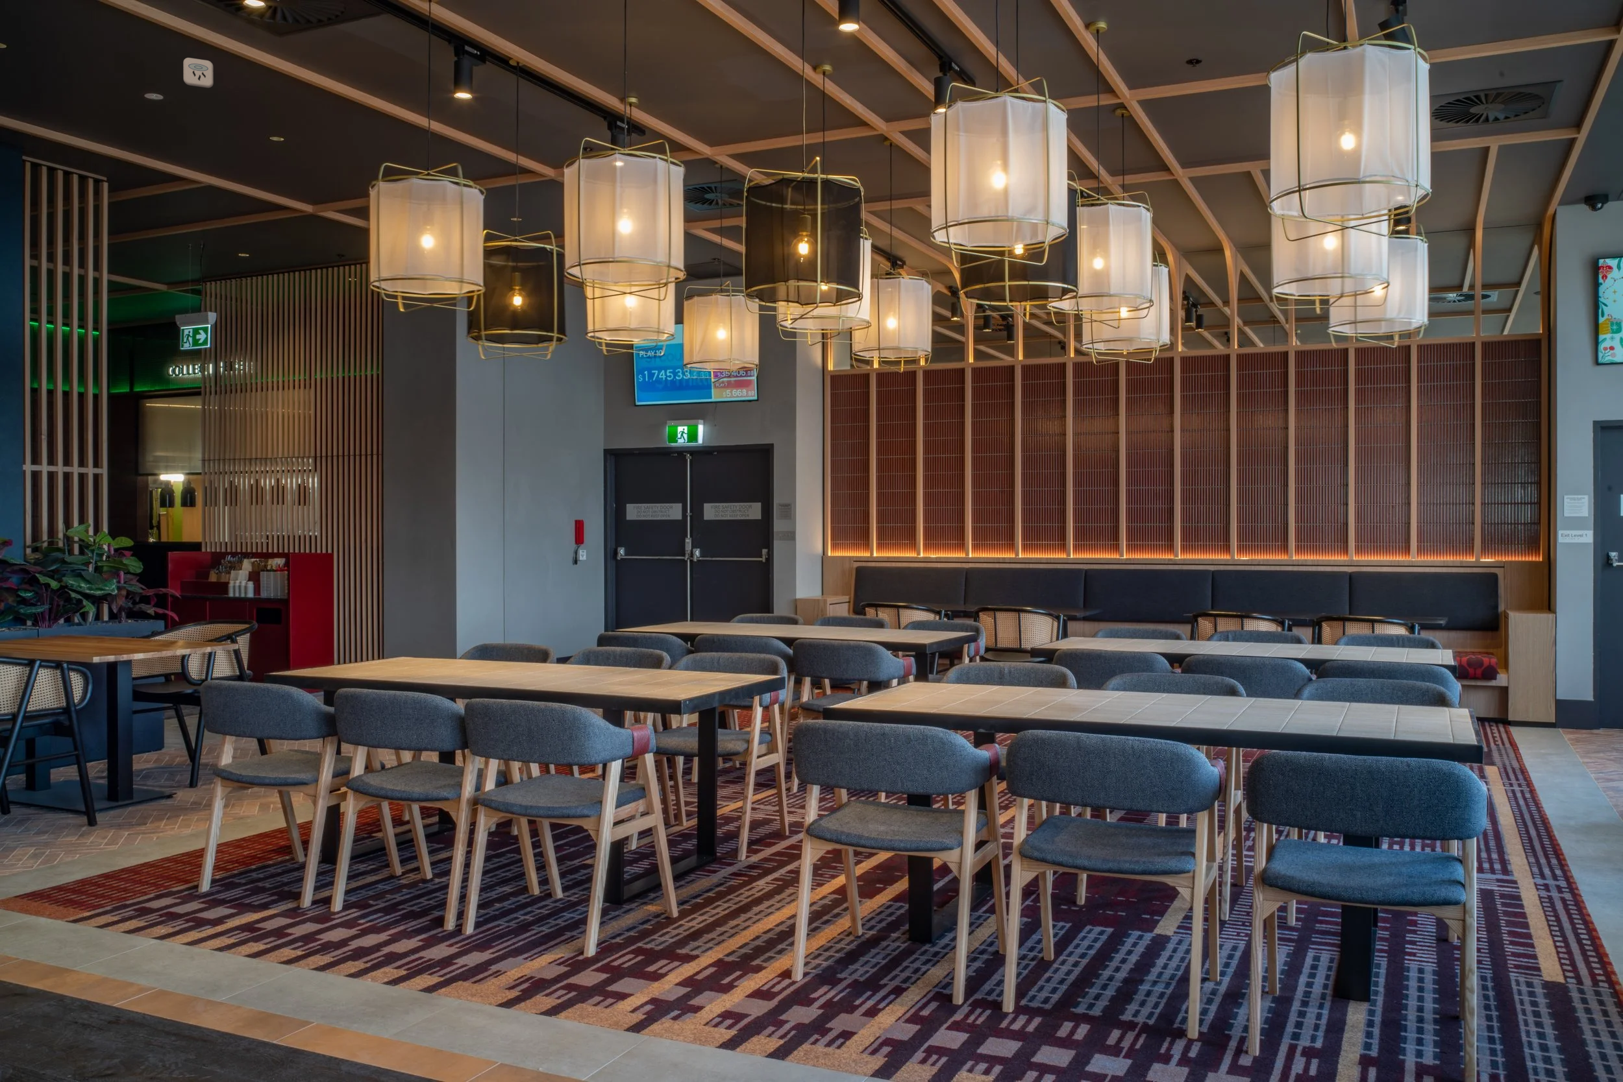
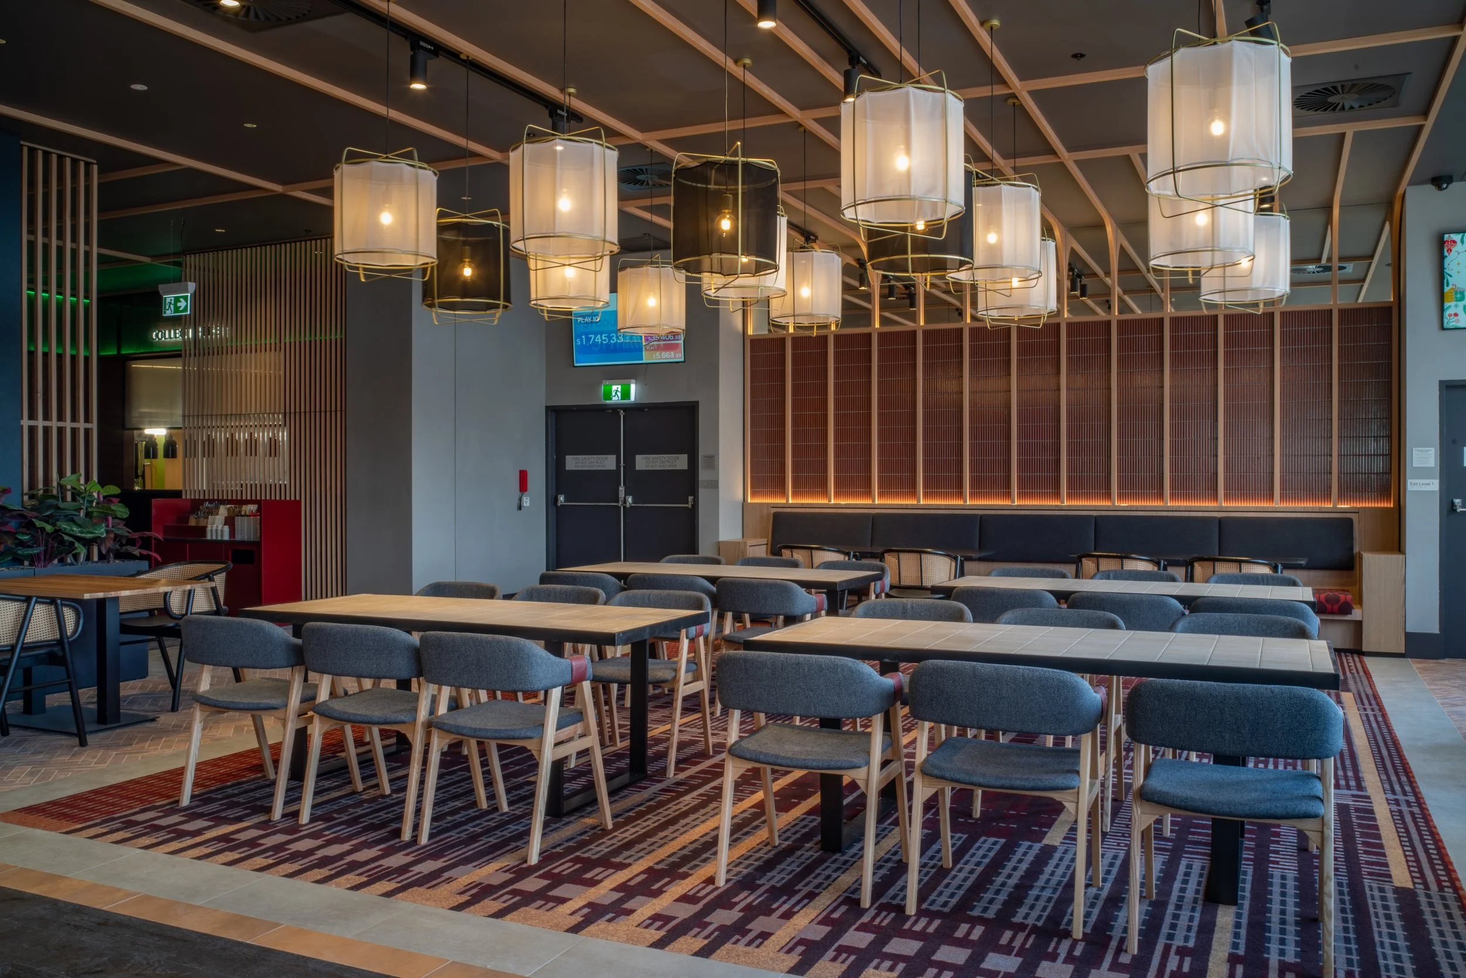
- smoke detector [182,57,214,88]
